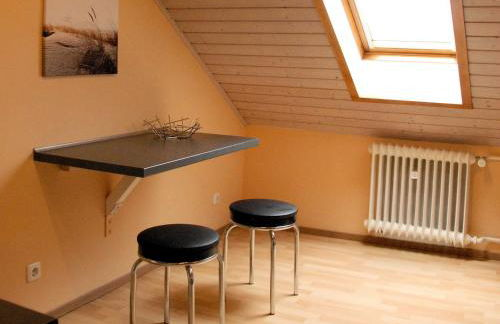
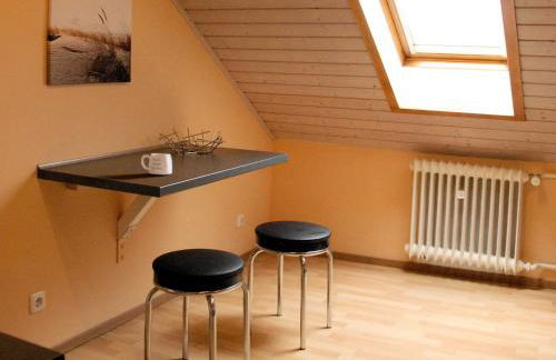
+ mug [140,152,173,176]
